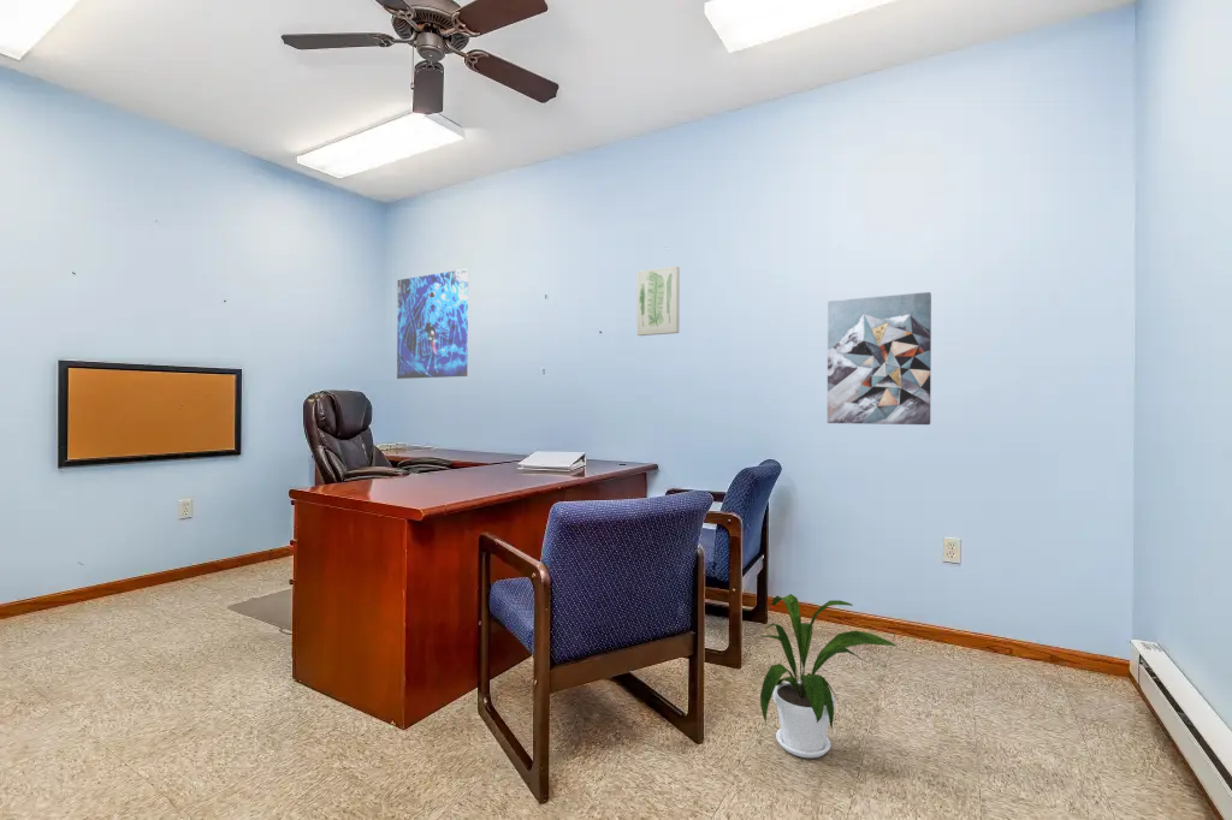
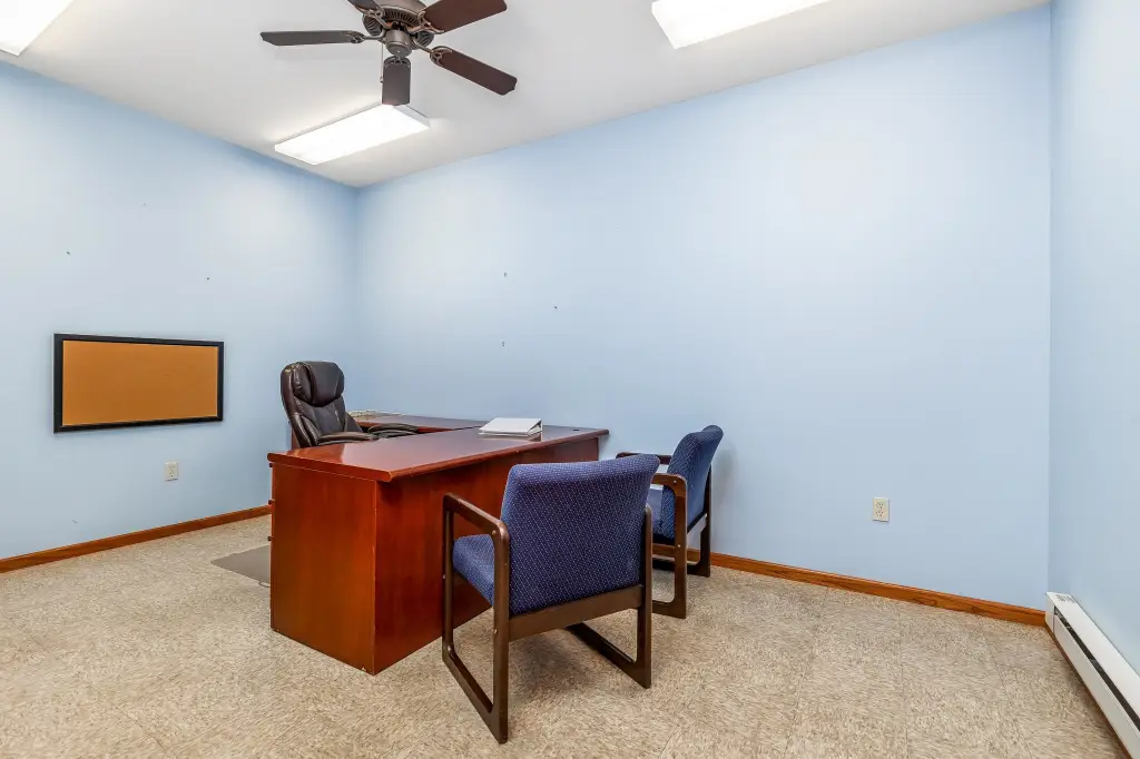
- map [396,267,469,380]
- wall art [636,265,681,337]
- wall art [827,291,932,426]
- house plant [759,593,899,759]
